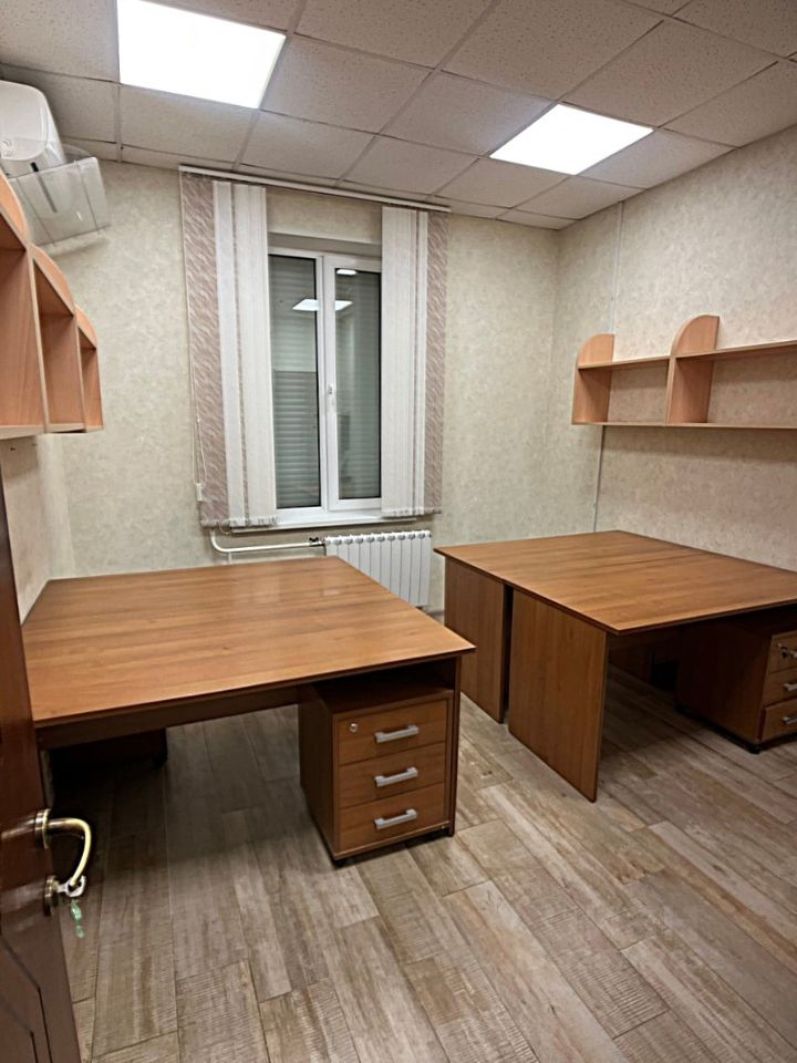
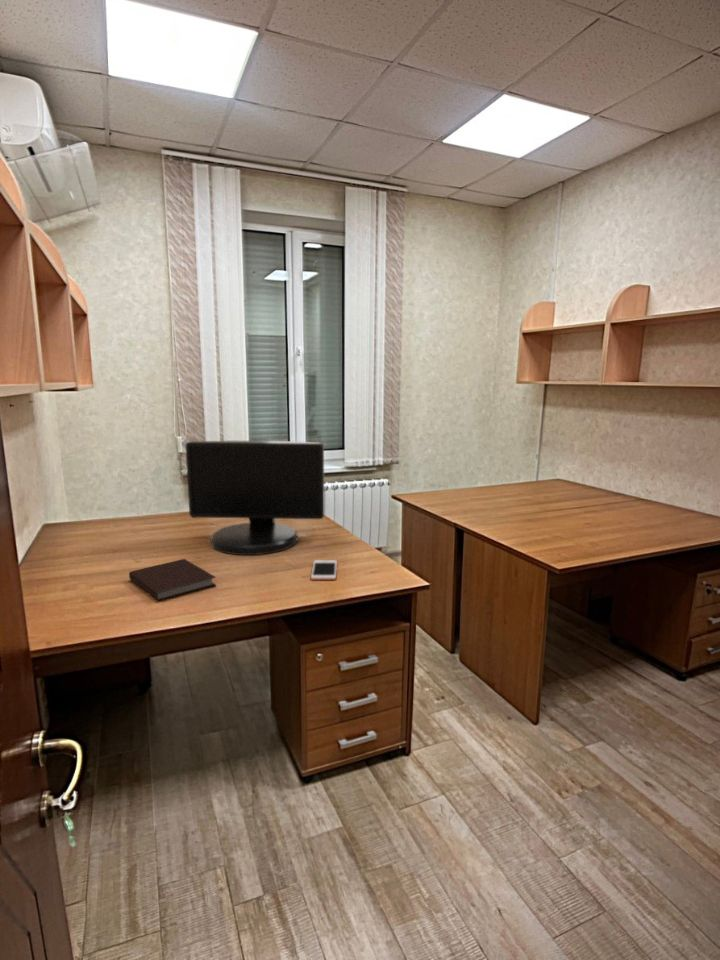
+ notebook [128,558,217,602]
+ cell phone [310,559,338,581]
+ monitor [185,440,325,556]
